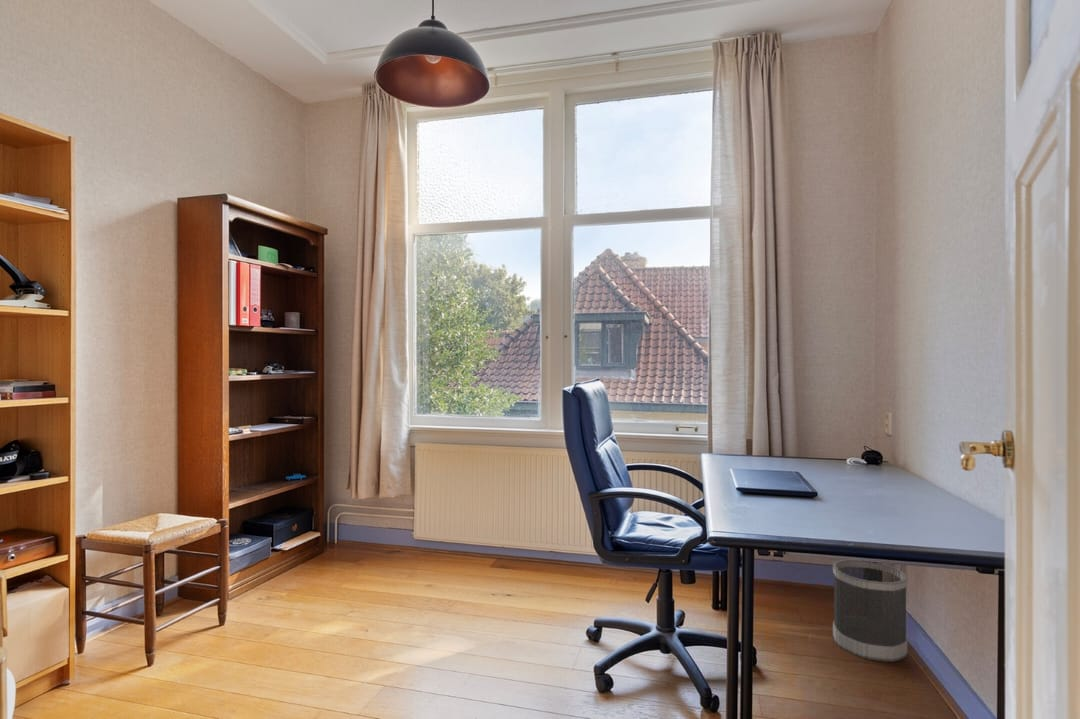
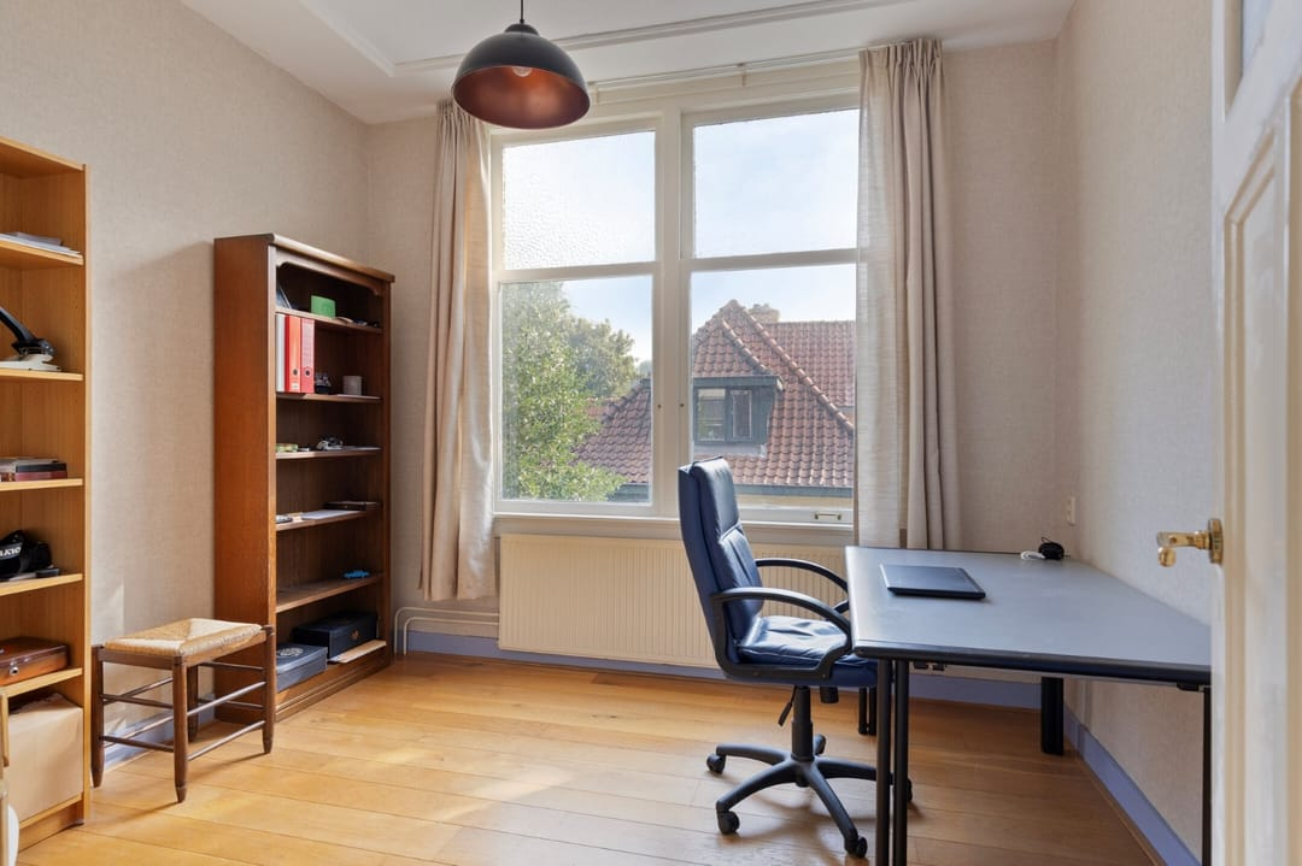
- wastebasket [832,558,909,663]
